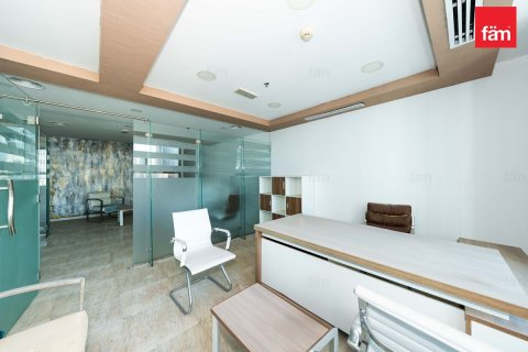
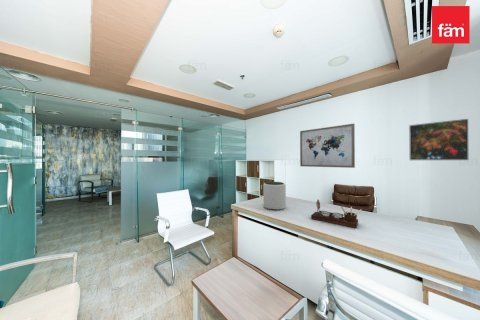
+ plant pot [262,181,287,211]
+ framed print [408,118,469,161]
+ wall art [299,123,356,169]
+ desk organizer [310,199,362,229]
